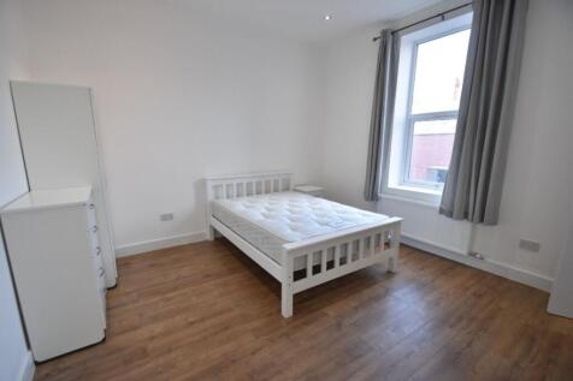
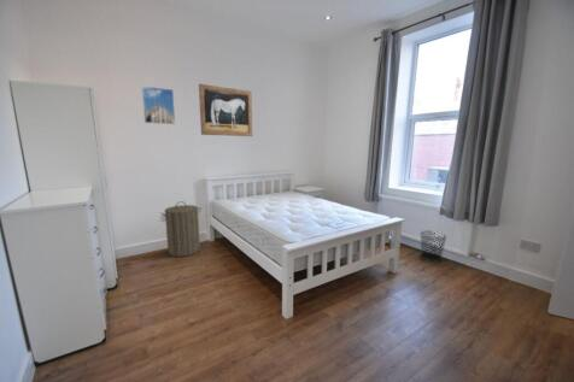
+ wall art [198,83,253,137]
+ laundry hamper [159,200,203,258]
+ waste bin [418,230,447,263]
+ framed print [140,84,176,125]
